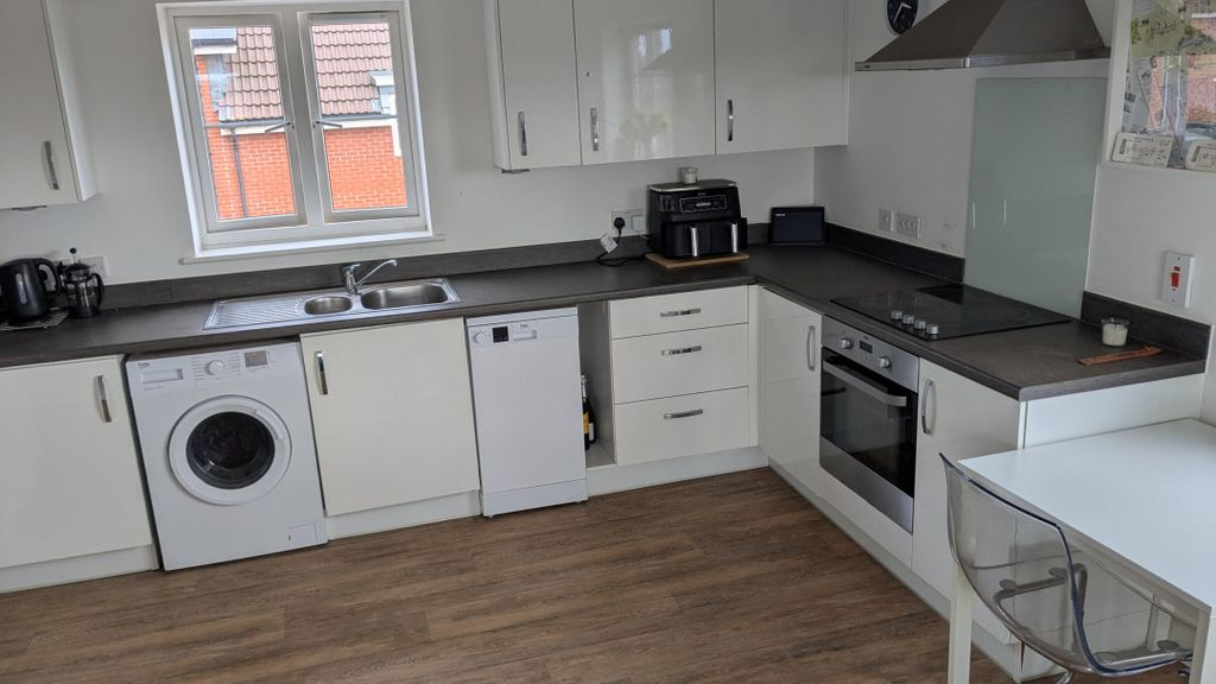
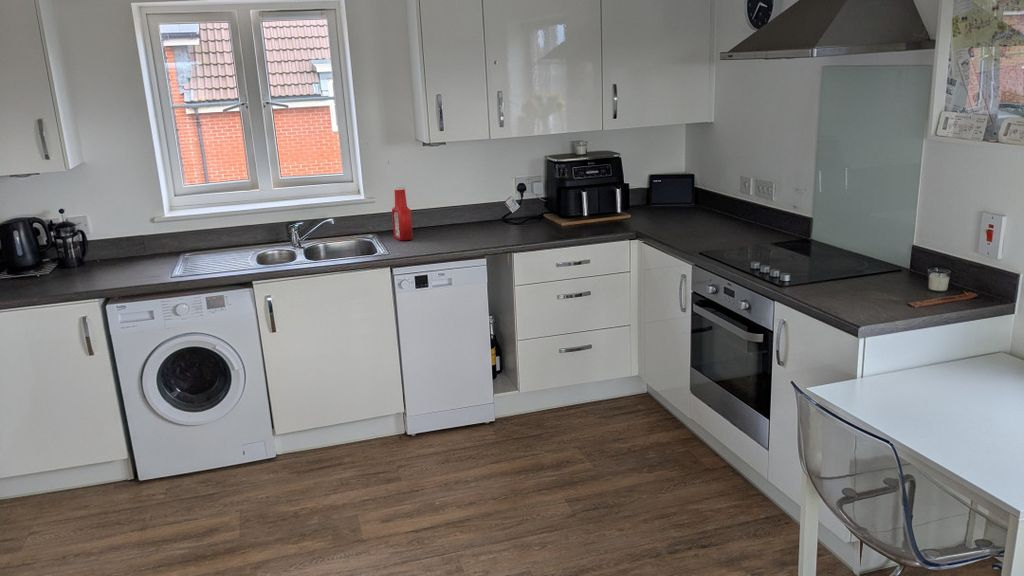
+ soap bottle [391,184,414,241]
